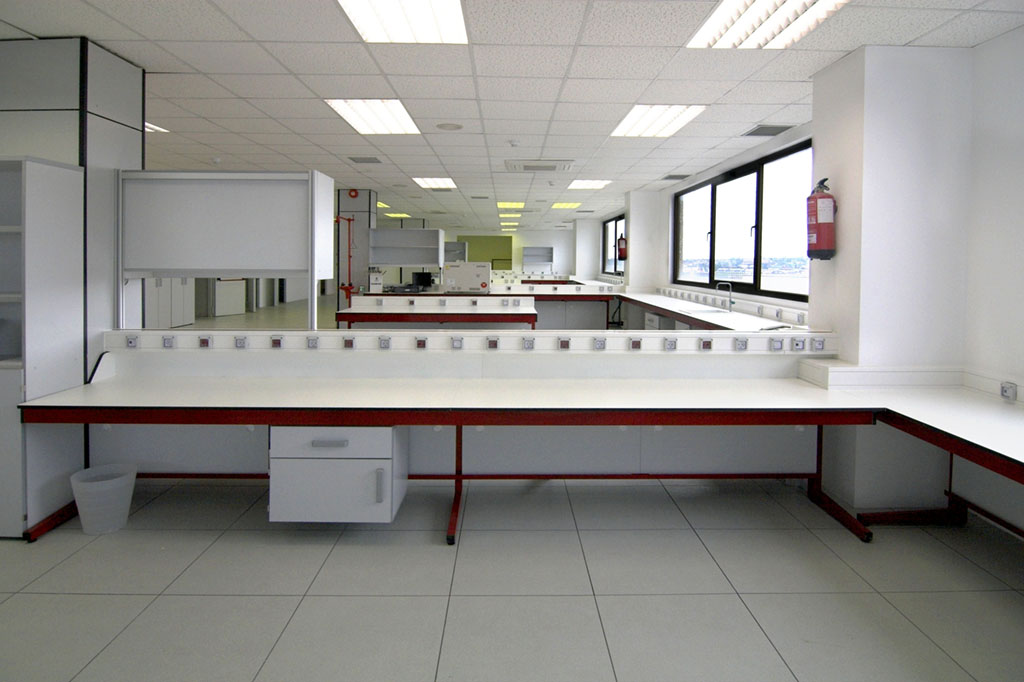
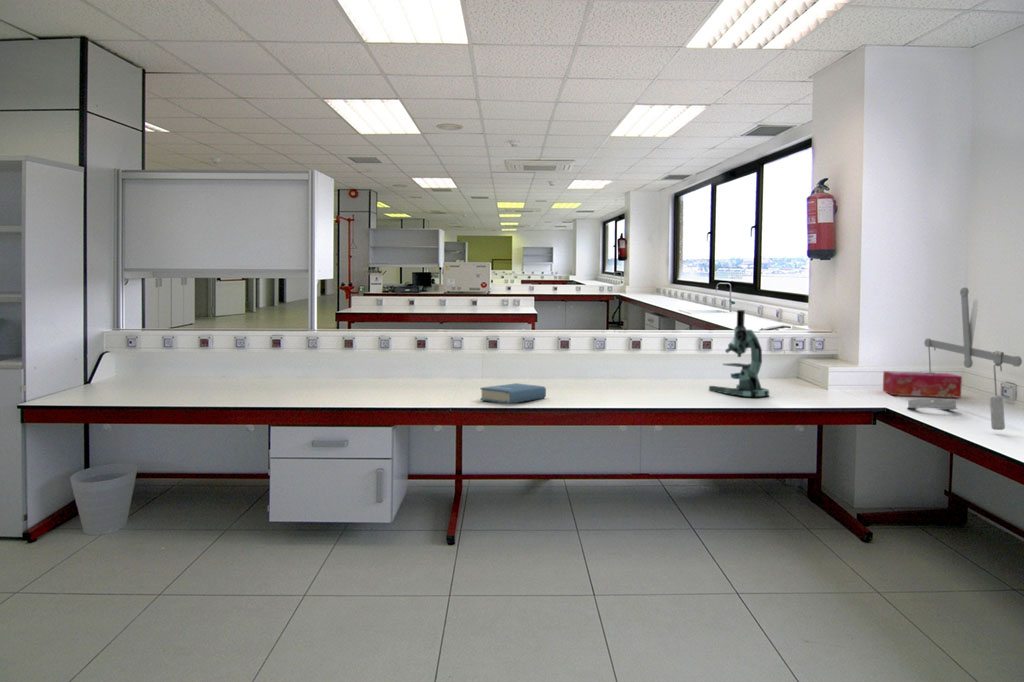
+ hardback book [479,382,547,405]
+ laboratory equipment [906,286,1023,431]
+ tissue box [882,370,963,399]
+ microscope [708,309,770,397]
